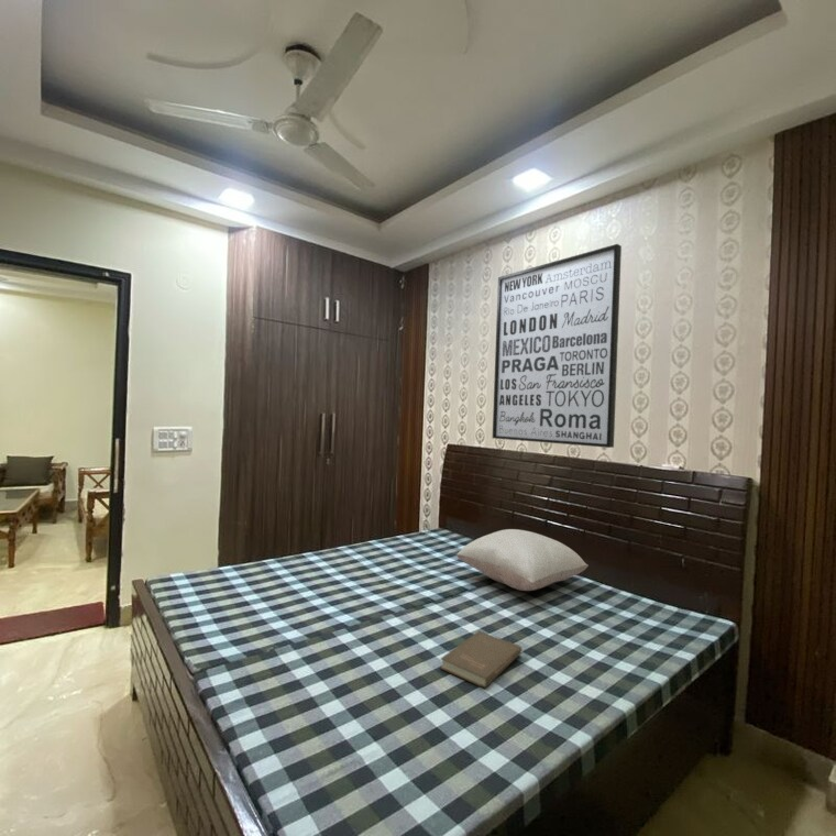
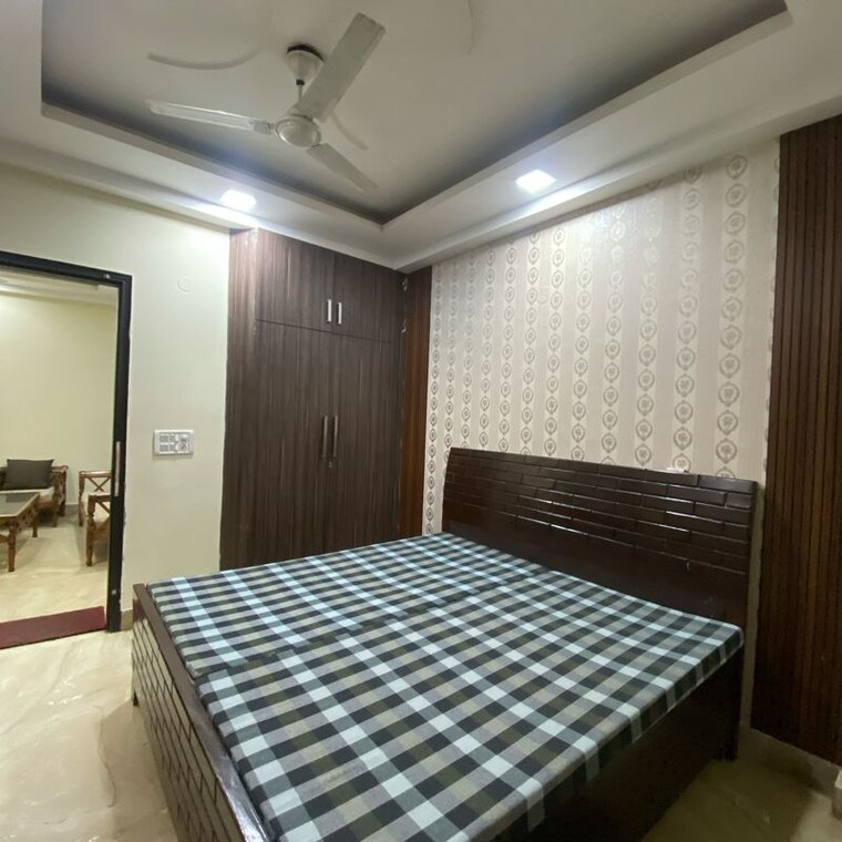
- book [439,629,522,689]
- pillow [454,528,590,592]
- wall art [492,243,623,449]
